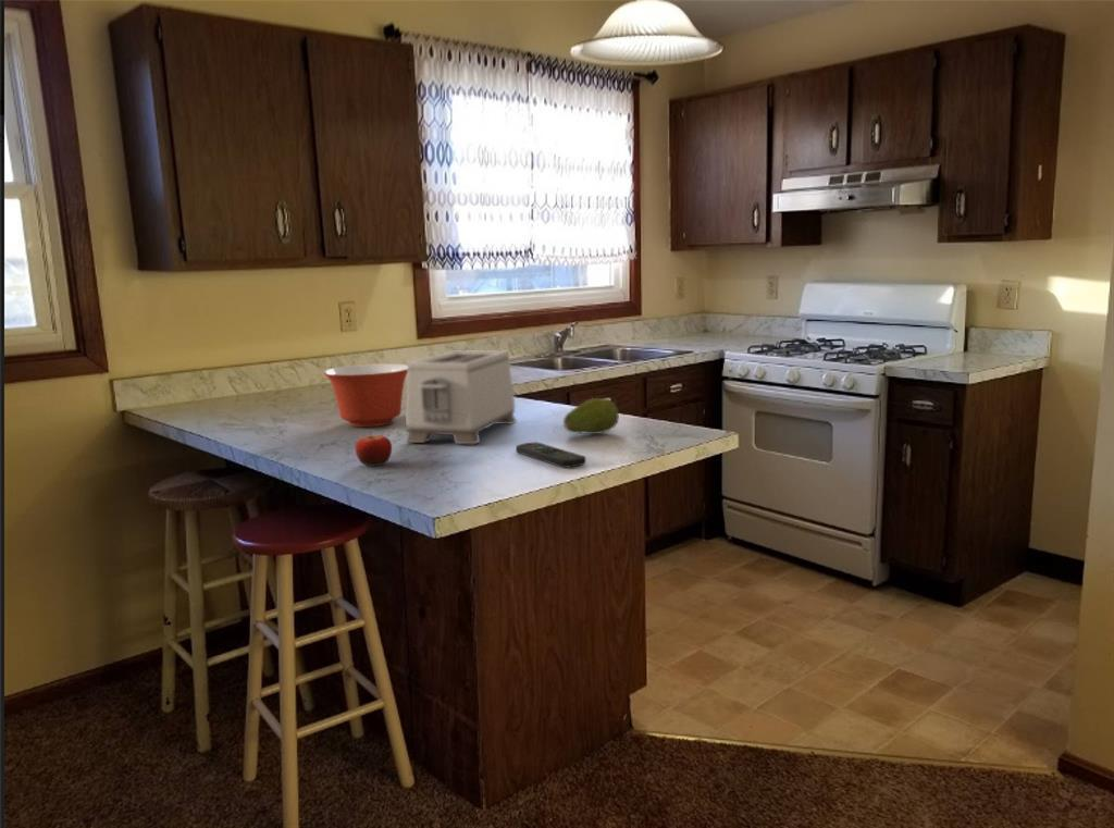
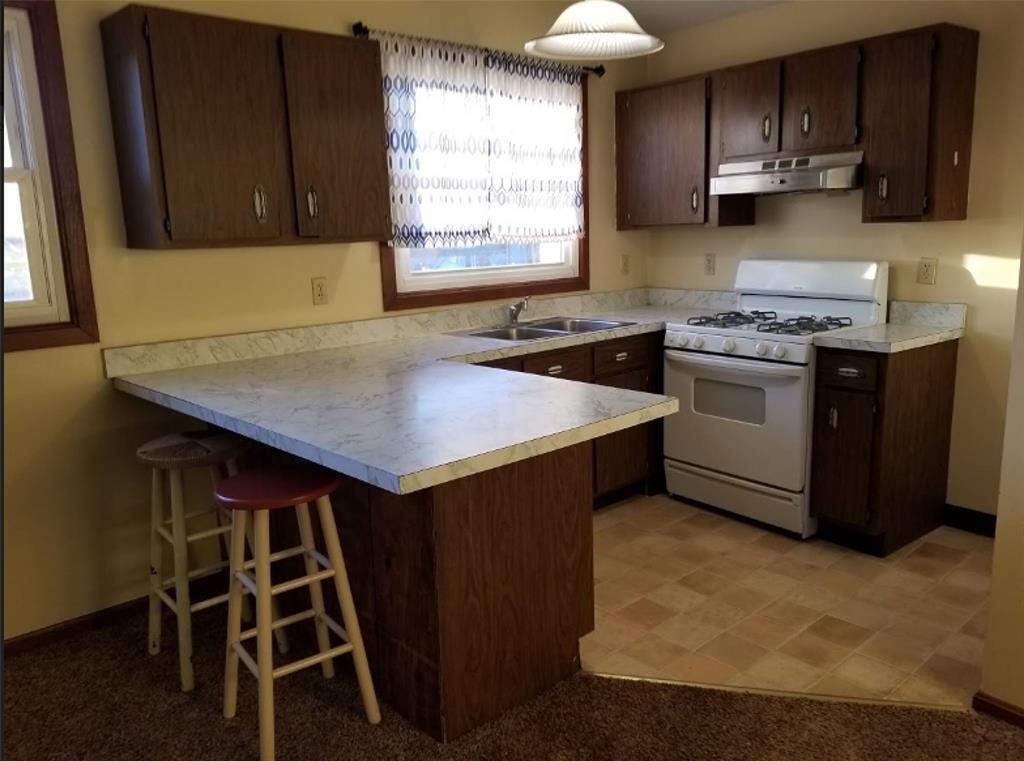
- fruit [562,397,620,435]
- toaster [405,350,518,446]
- fruit [355,431,393,467]
- remote control [515,441,587,469]
- mixing bowl [322,362,408,428]
